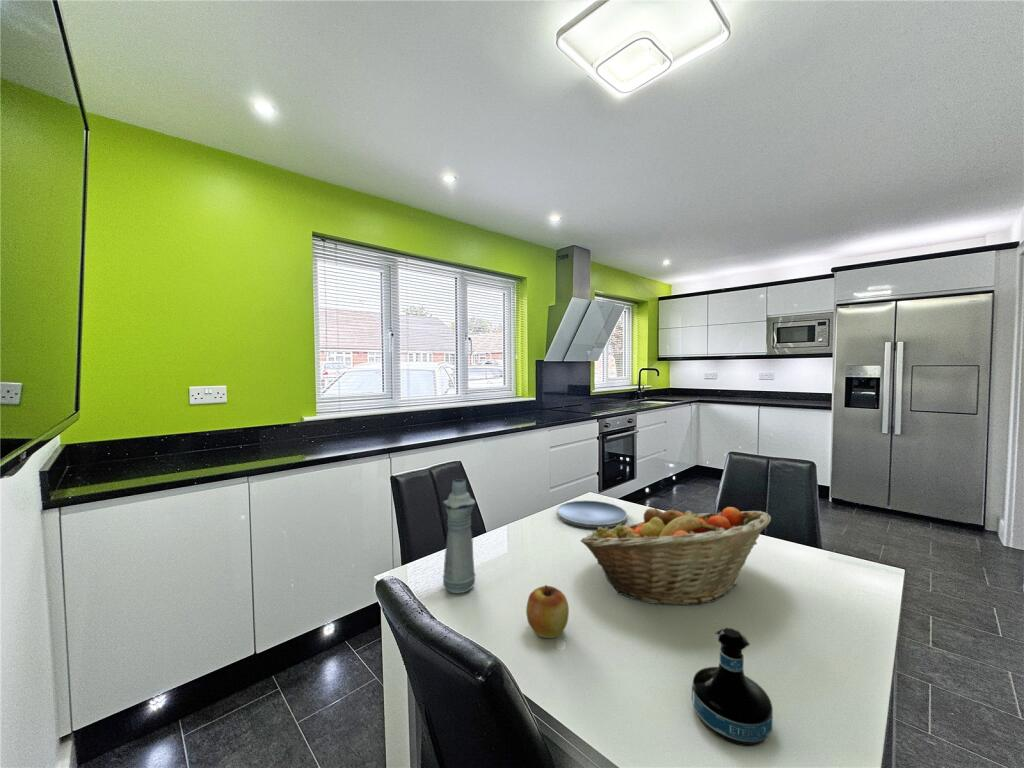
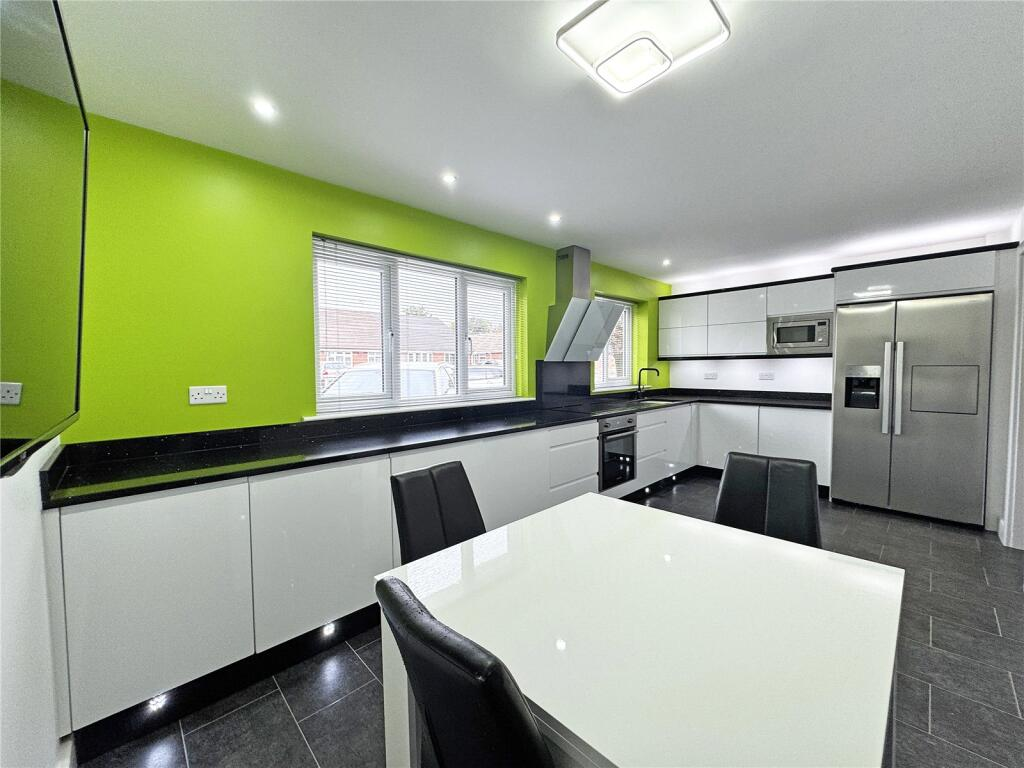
- bottle [442,478,476,594]
- apple [525,584,570,639]
- plate [556,499,628,528]
- fruit basket [580,505,772,606]
- tequila bottle [691,627,774,747]
